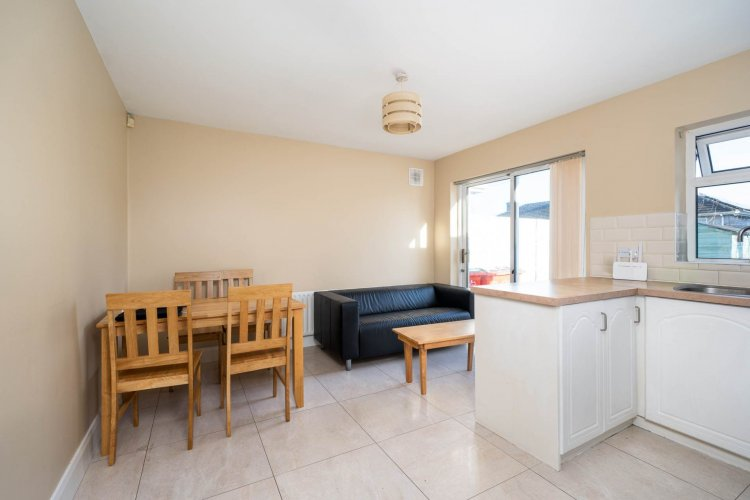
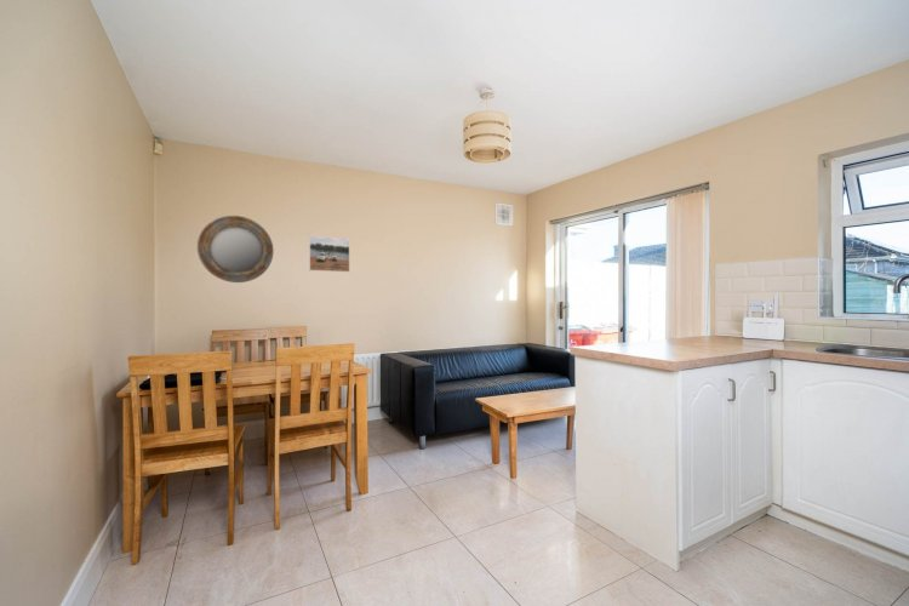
+ home mirror [196,215,275,284]
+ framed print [308,235,350,273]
